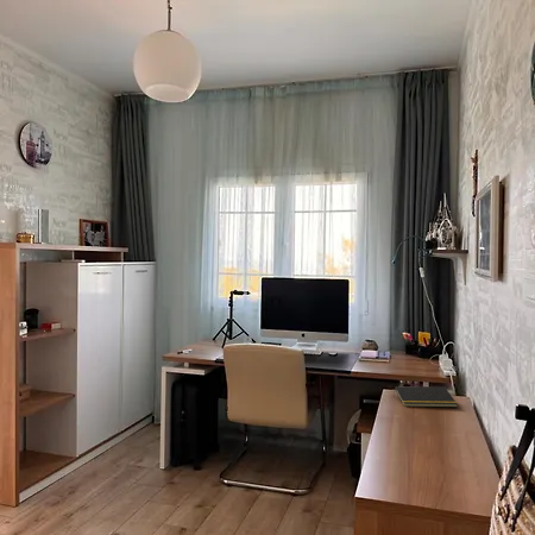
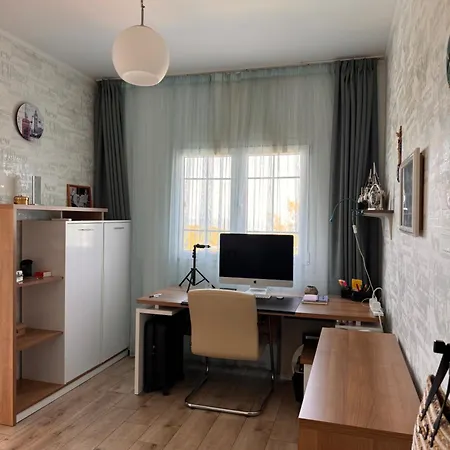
- notepad [392,385,459,408]
